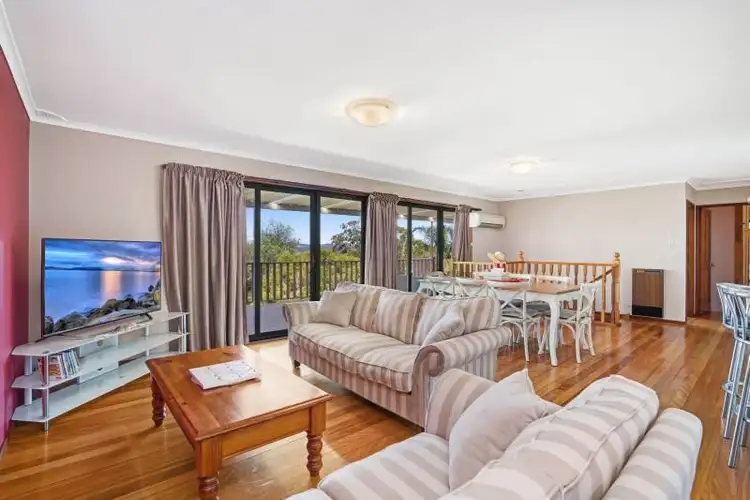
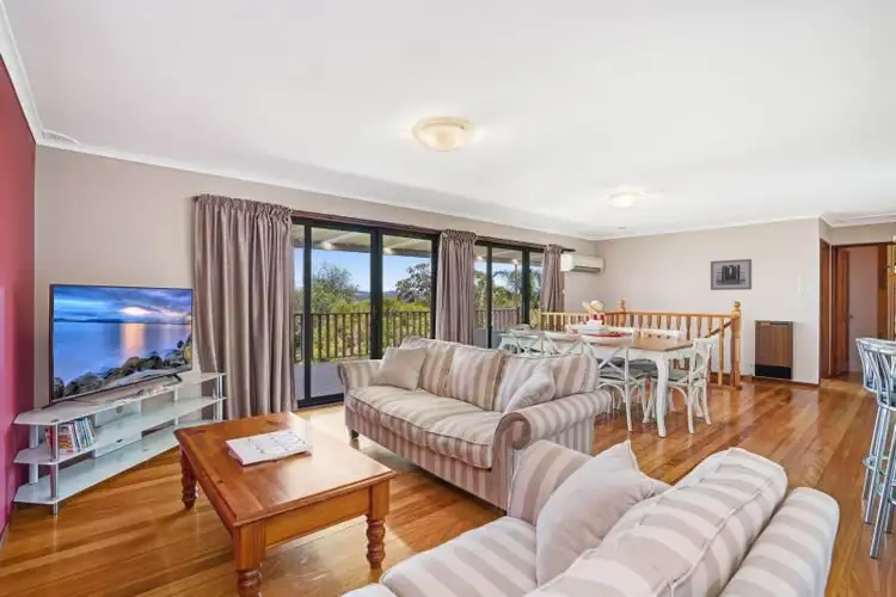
+ wall art [710,258,753,291]
